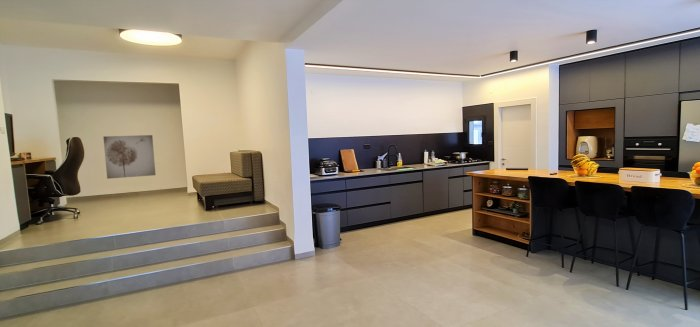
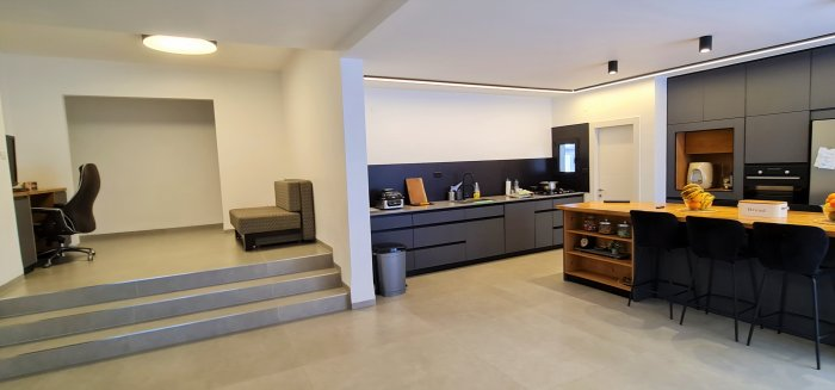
- wall art [102,134,157,180]
